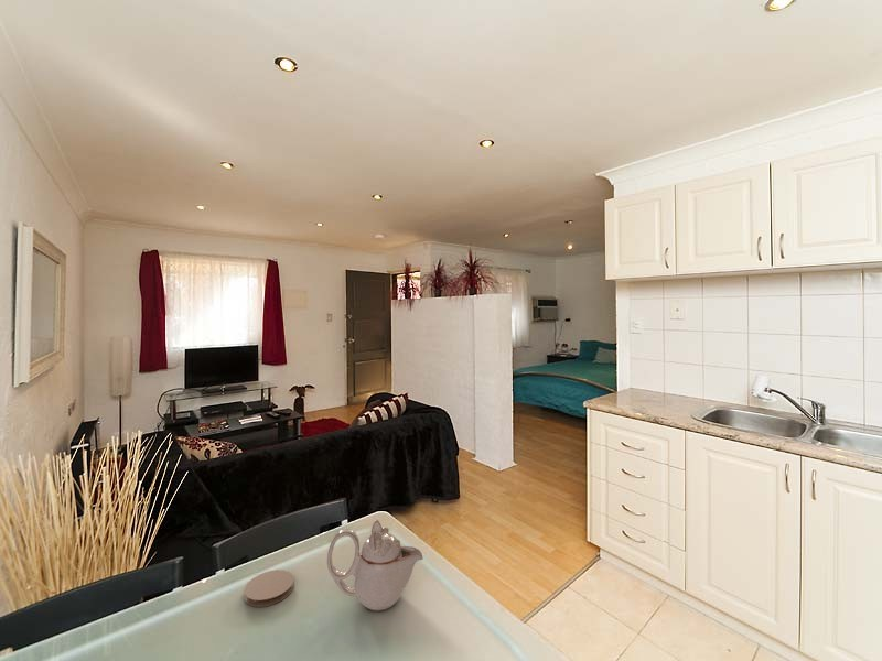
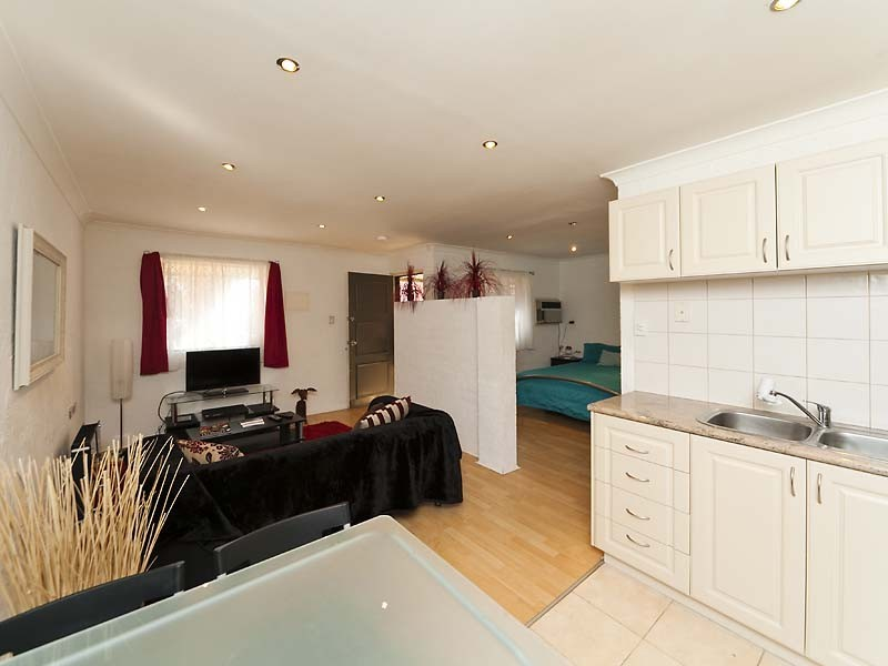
- teapot [326,519,423,613]
- coaster [243,568,295,608]
